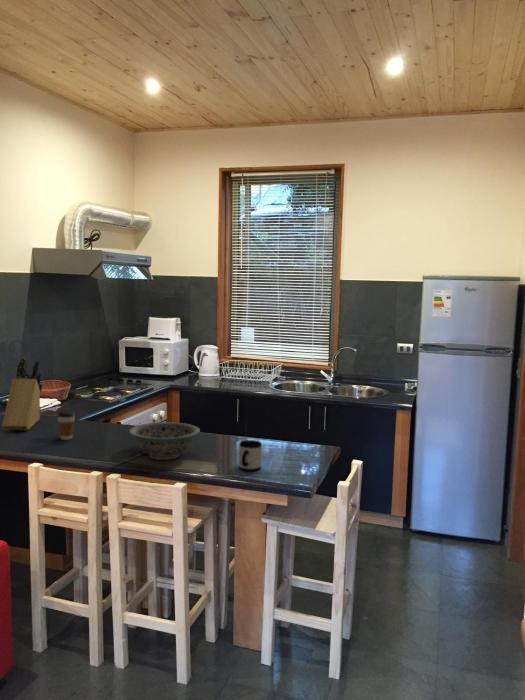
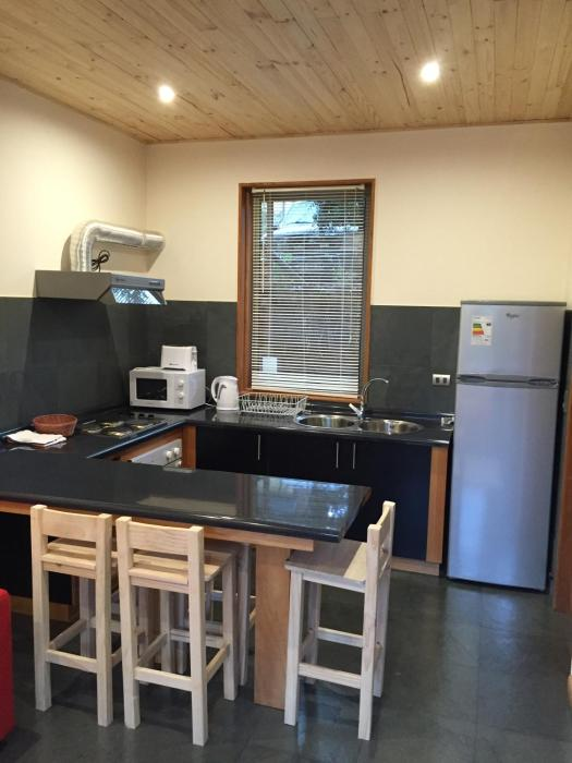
- decorative bowl [128,421,201,461]
- coffee cup [57,410,76,441]
- knife block [1,357,44,432]
- mug [238,439,263,472]
